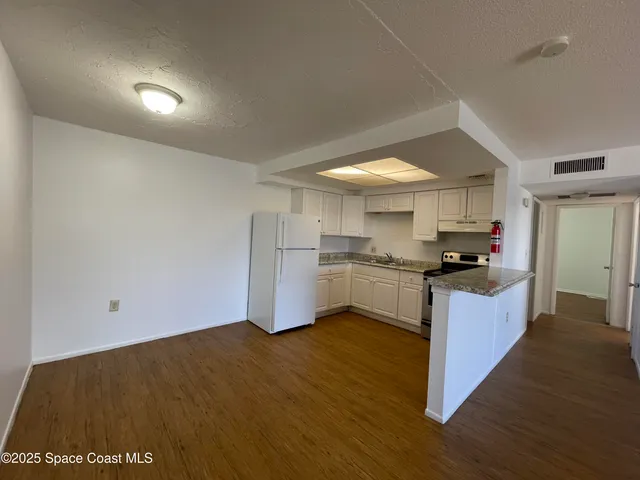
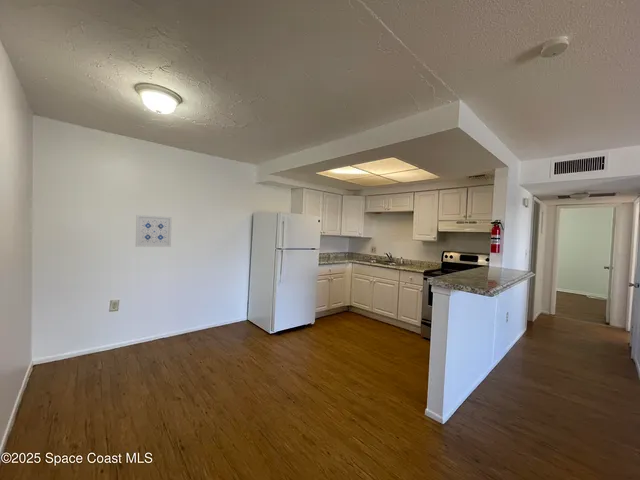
+ wall art [135,214,173,248]
